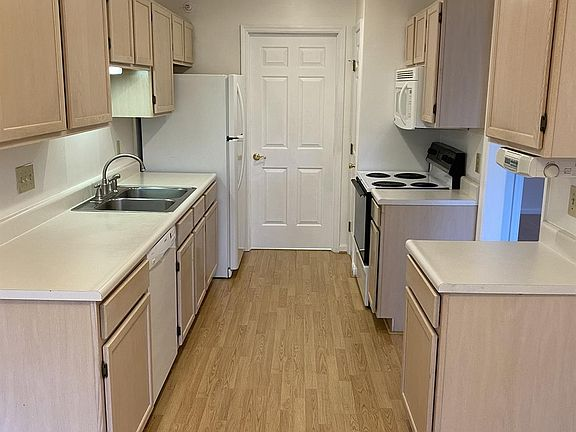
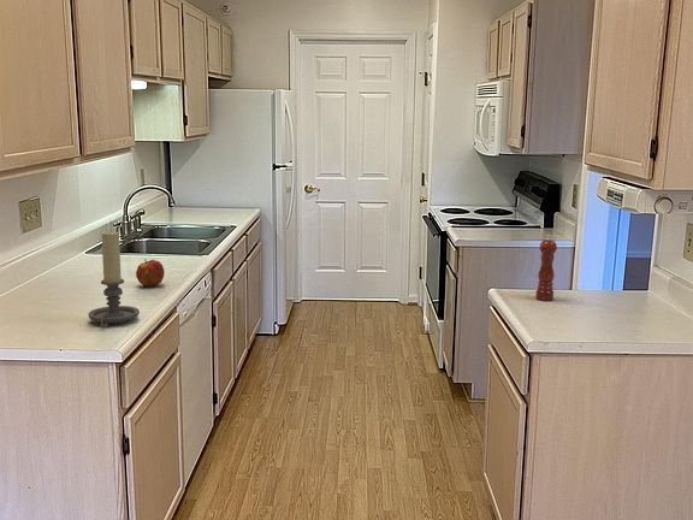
+ pepper mill [534,234,558,302]
+ candle holder [87,230,141,329]
+ apple [135,258,166,288]
